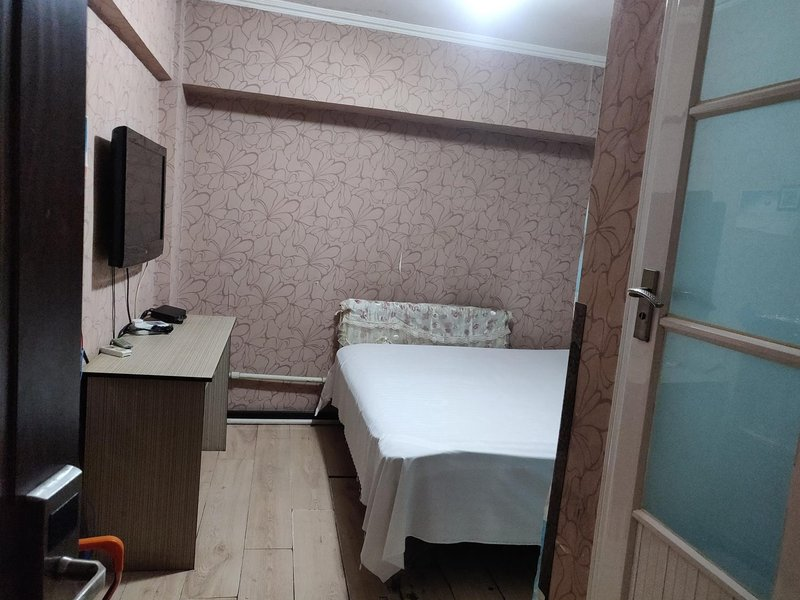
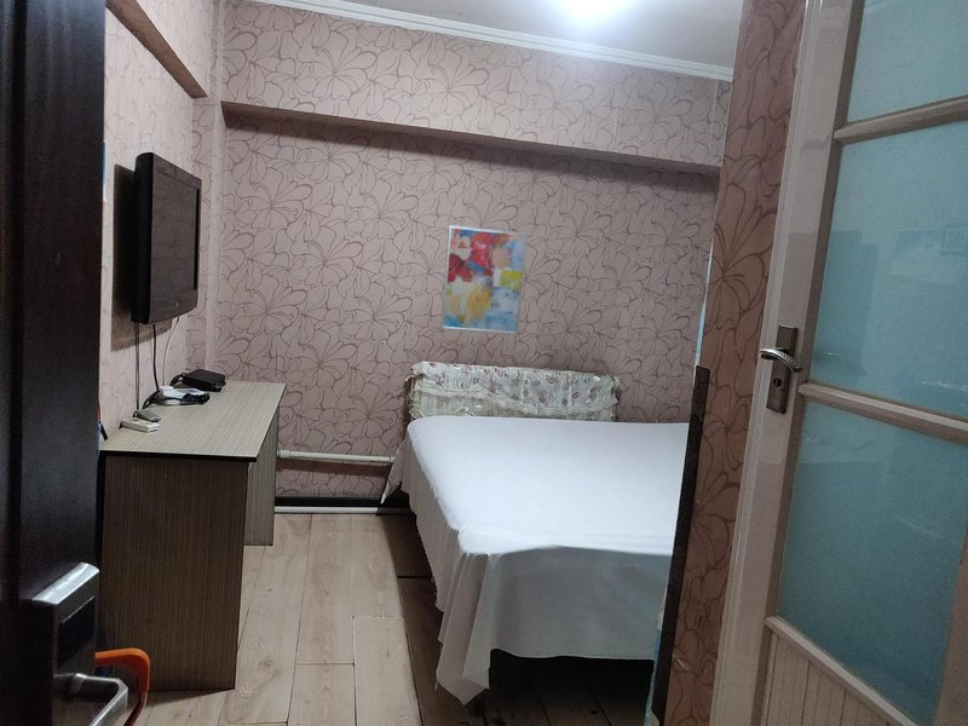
+ wall art [439,224,529,336]
